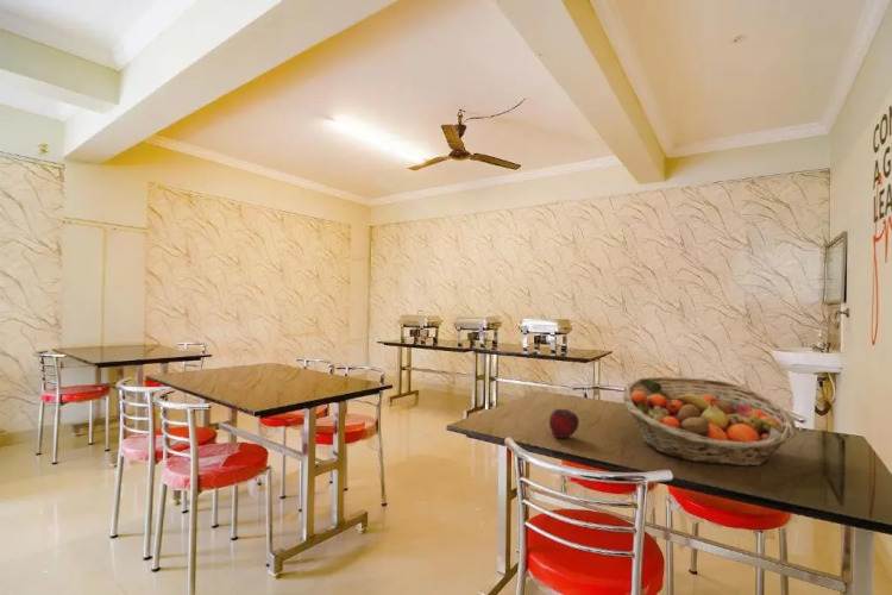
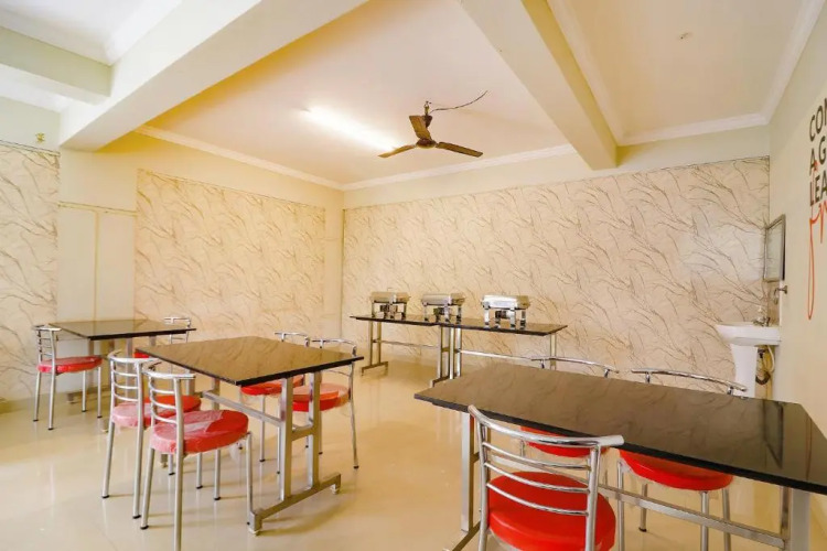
- fruit [548,408,580,439]
- fruit basket [622,376,798,468]
